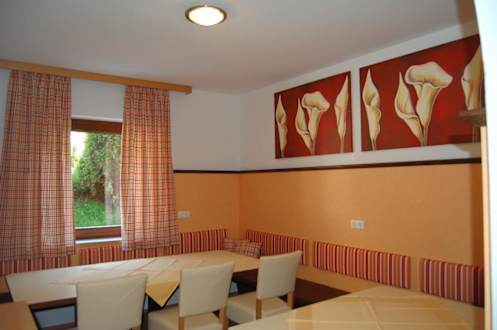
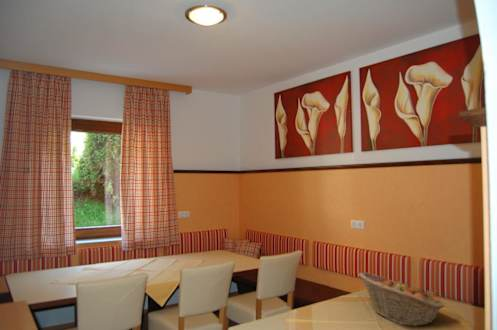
+ fruit basket [358,271,446,327]
